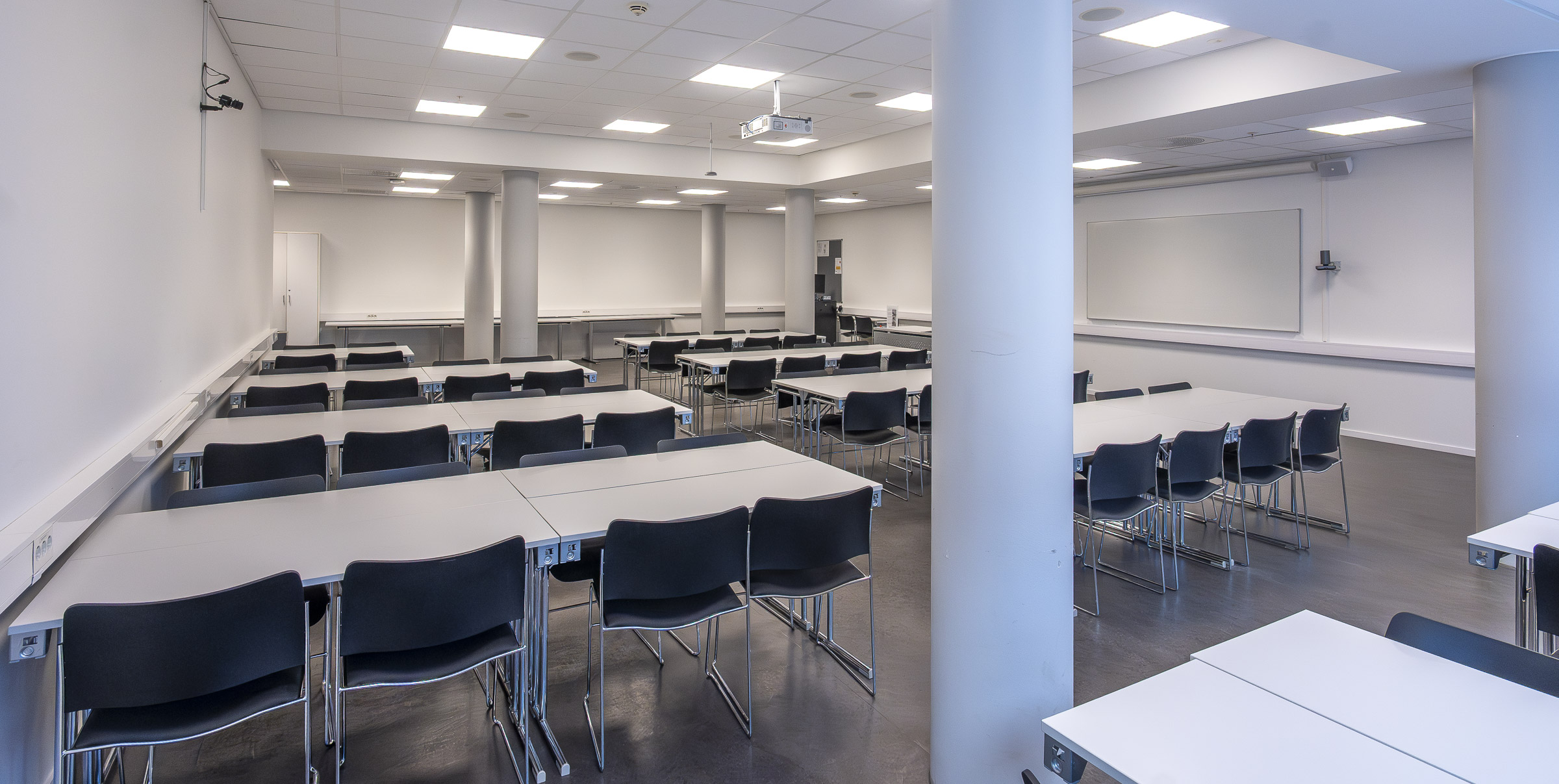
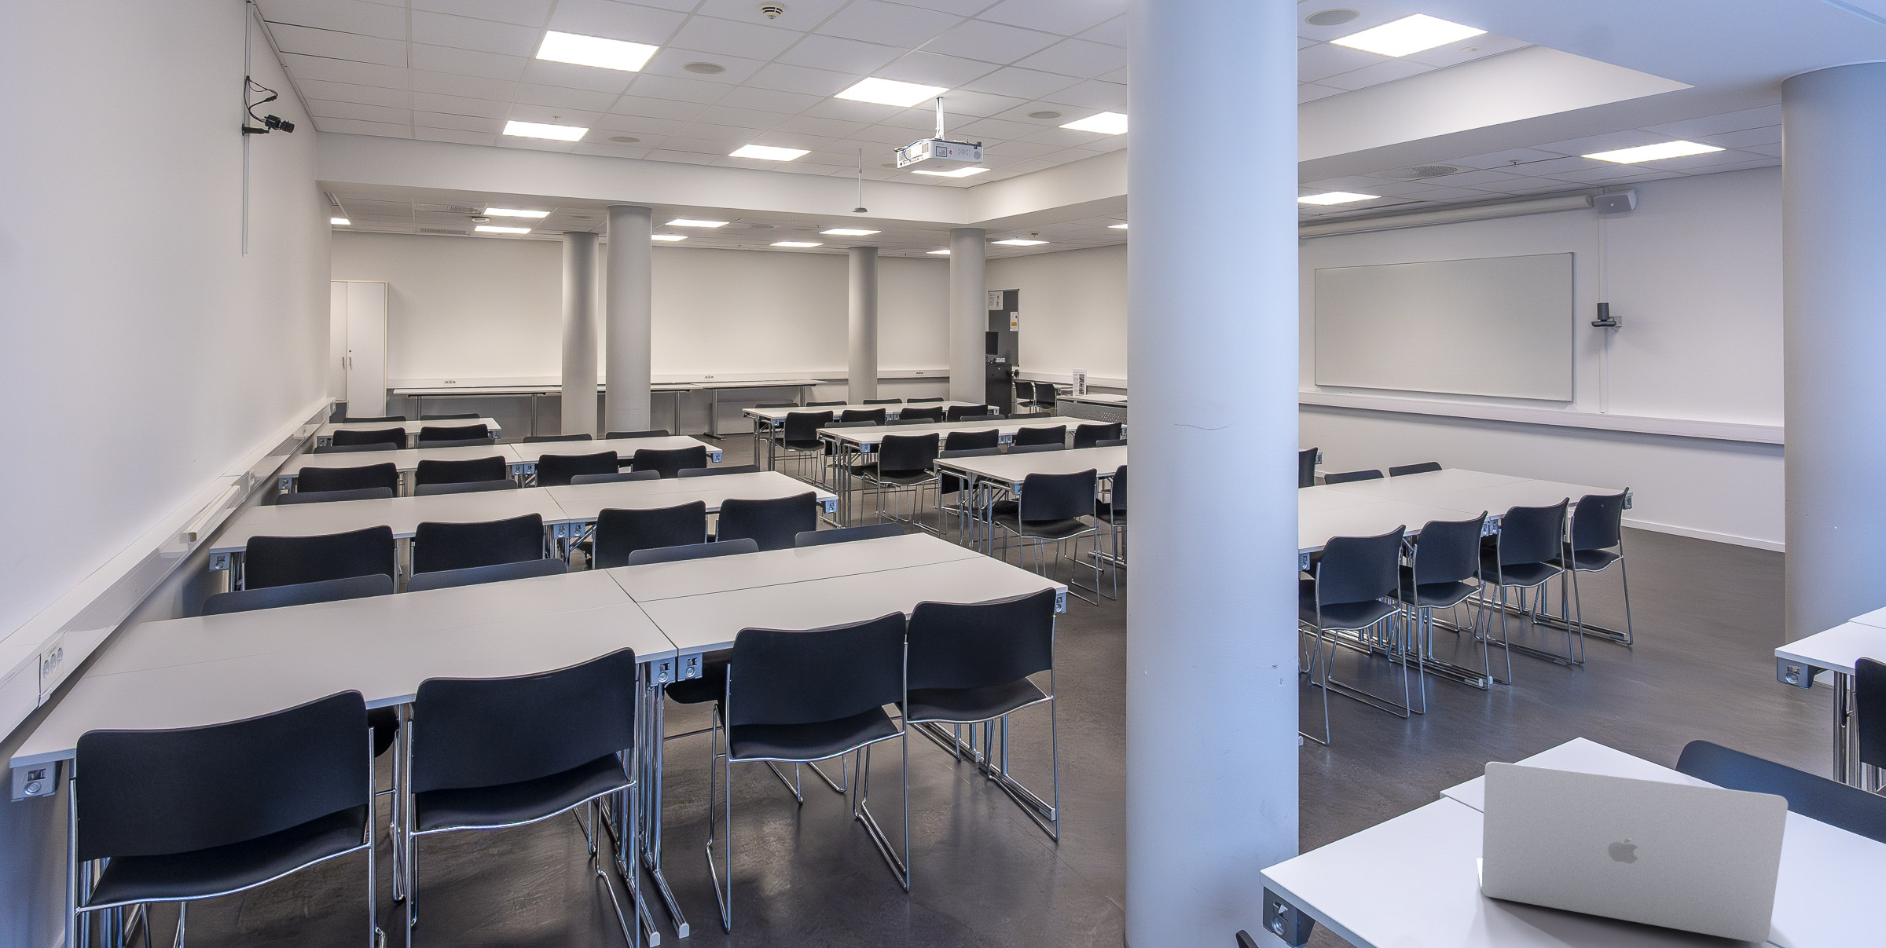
+ laptop [1476,761,1788,943]
